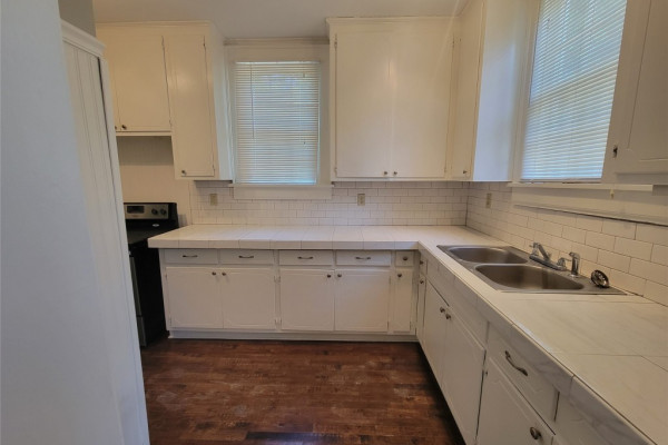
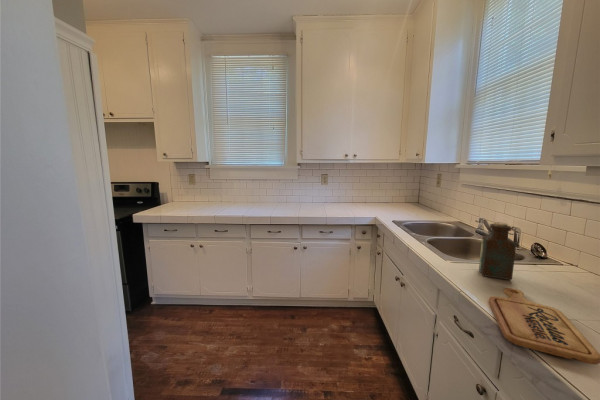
+ bottle [478,221,517,281]
+ cutting board [488,287,600,365]
